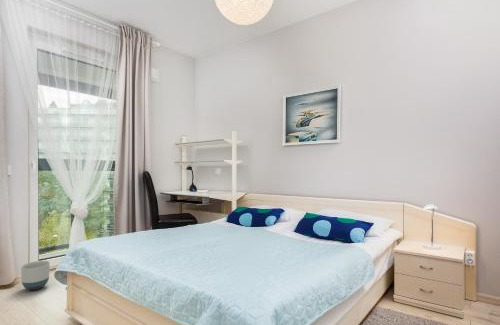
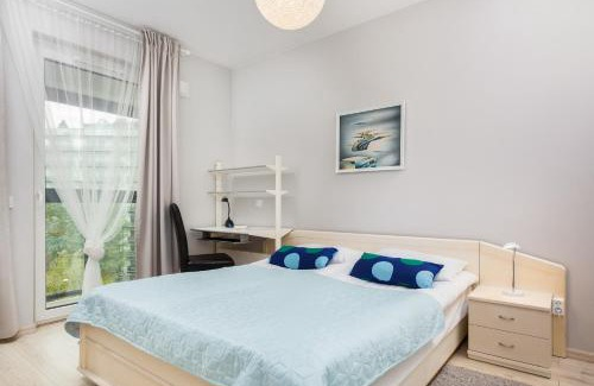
- planter [20,260,51,291]
